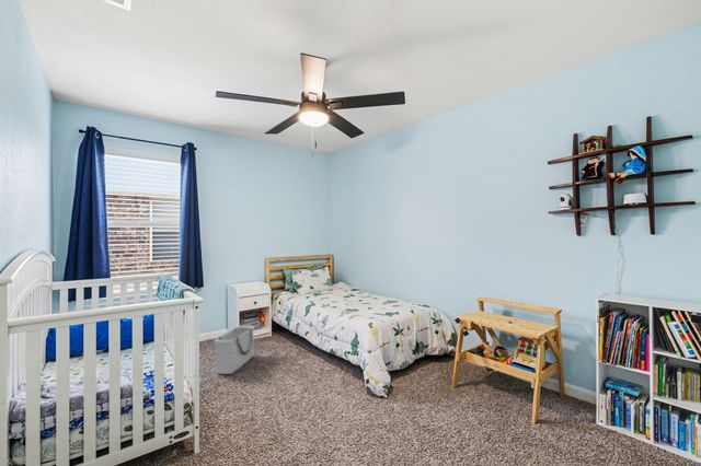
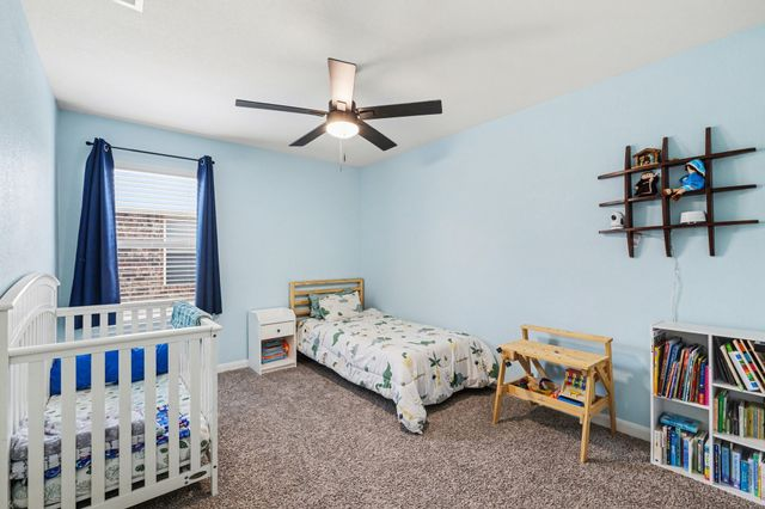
- storage bin [212,325,255,375]
